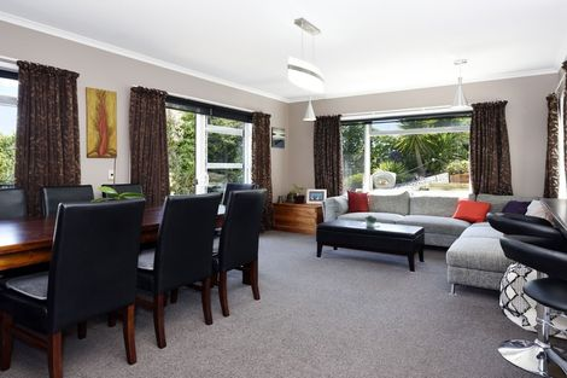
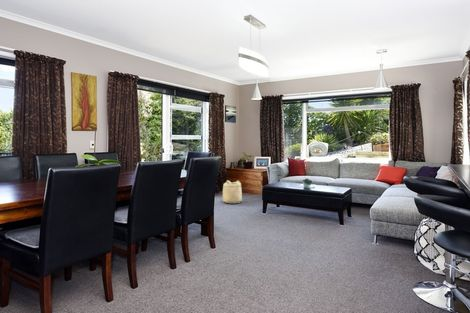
+ basket [222,180,243,204]
